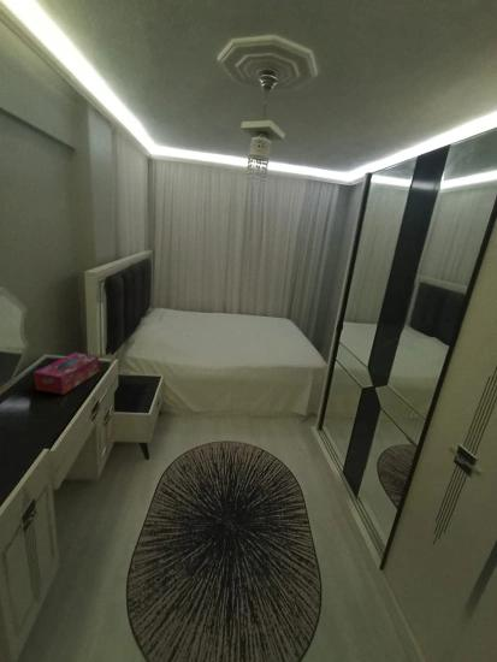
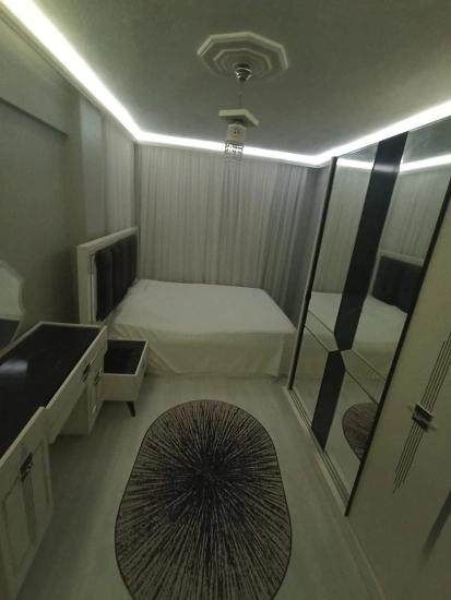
- tissue box [32,351,101,396]
